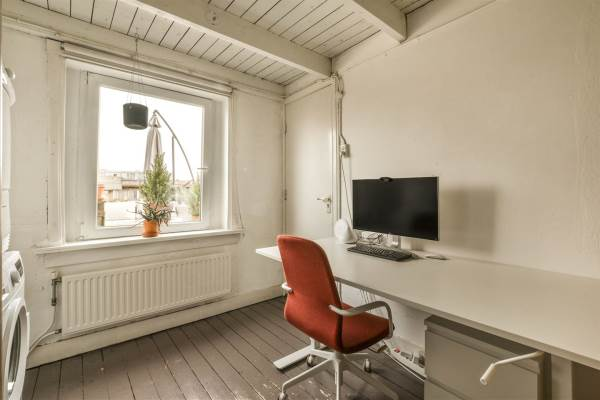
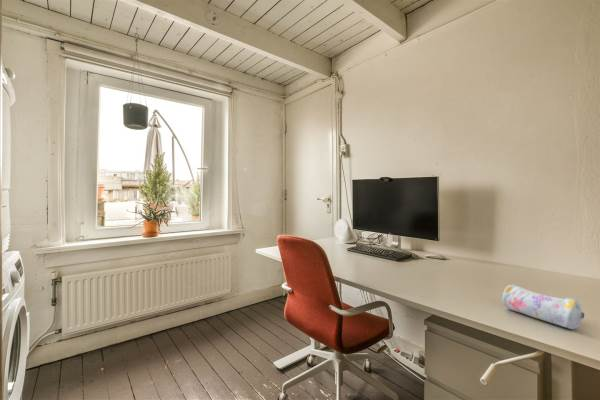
+ pencil case [501,284,585,330]
